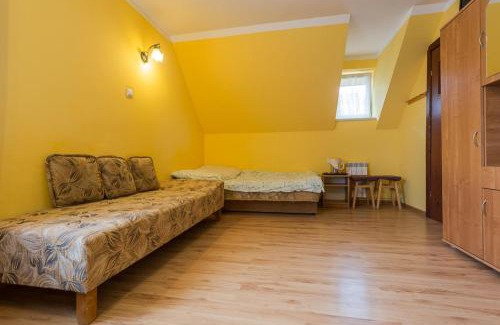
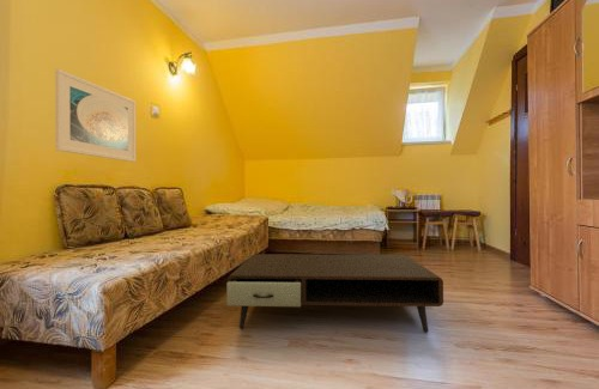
+ coffee table [225,253,444,333]
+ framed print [54,68,137,163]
